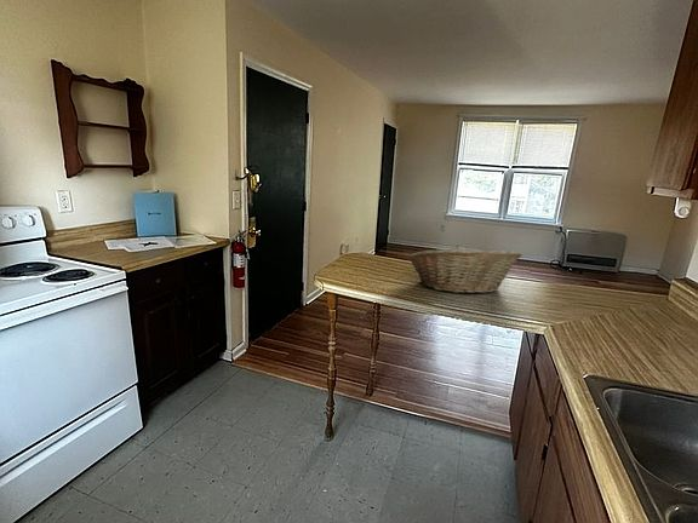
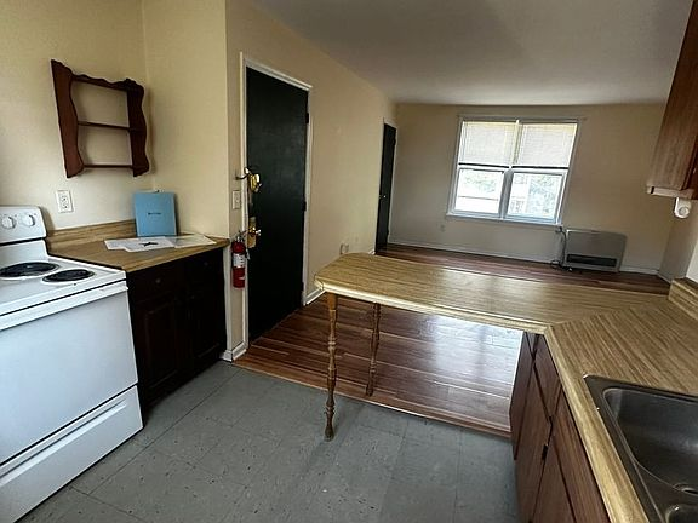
- fruit basket [406,245,524,295]
